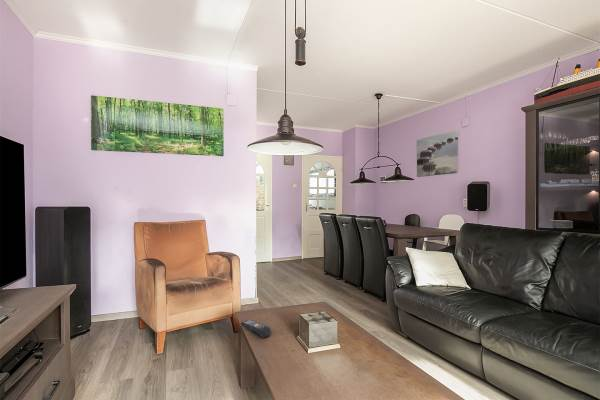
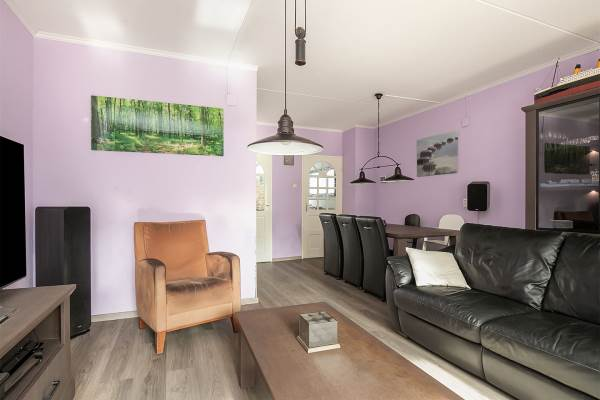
- remote control [240,319,272,339]
